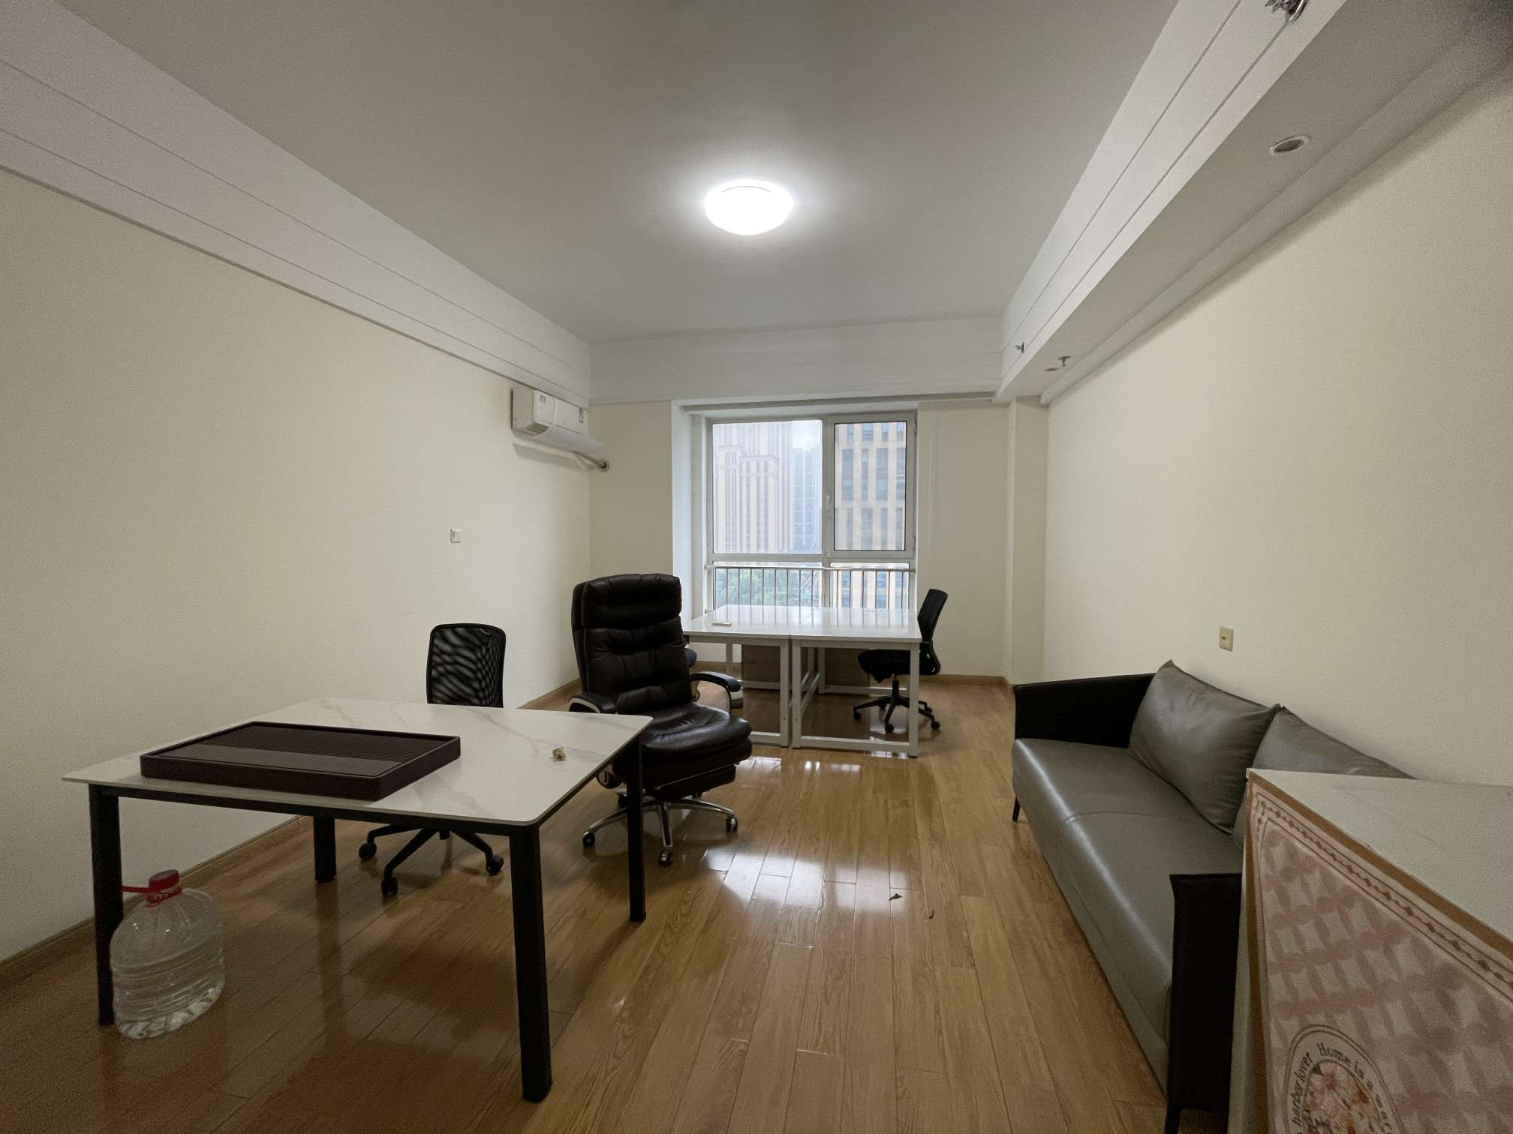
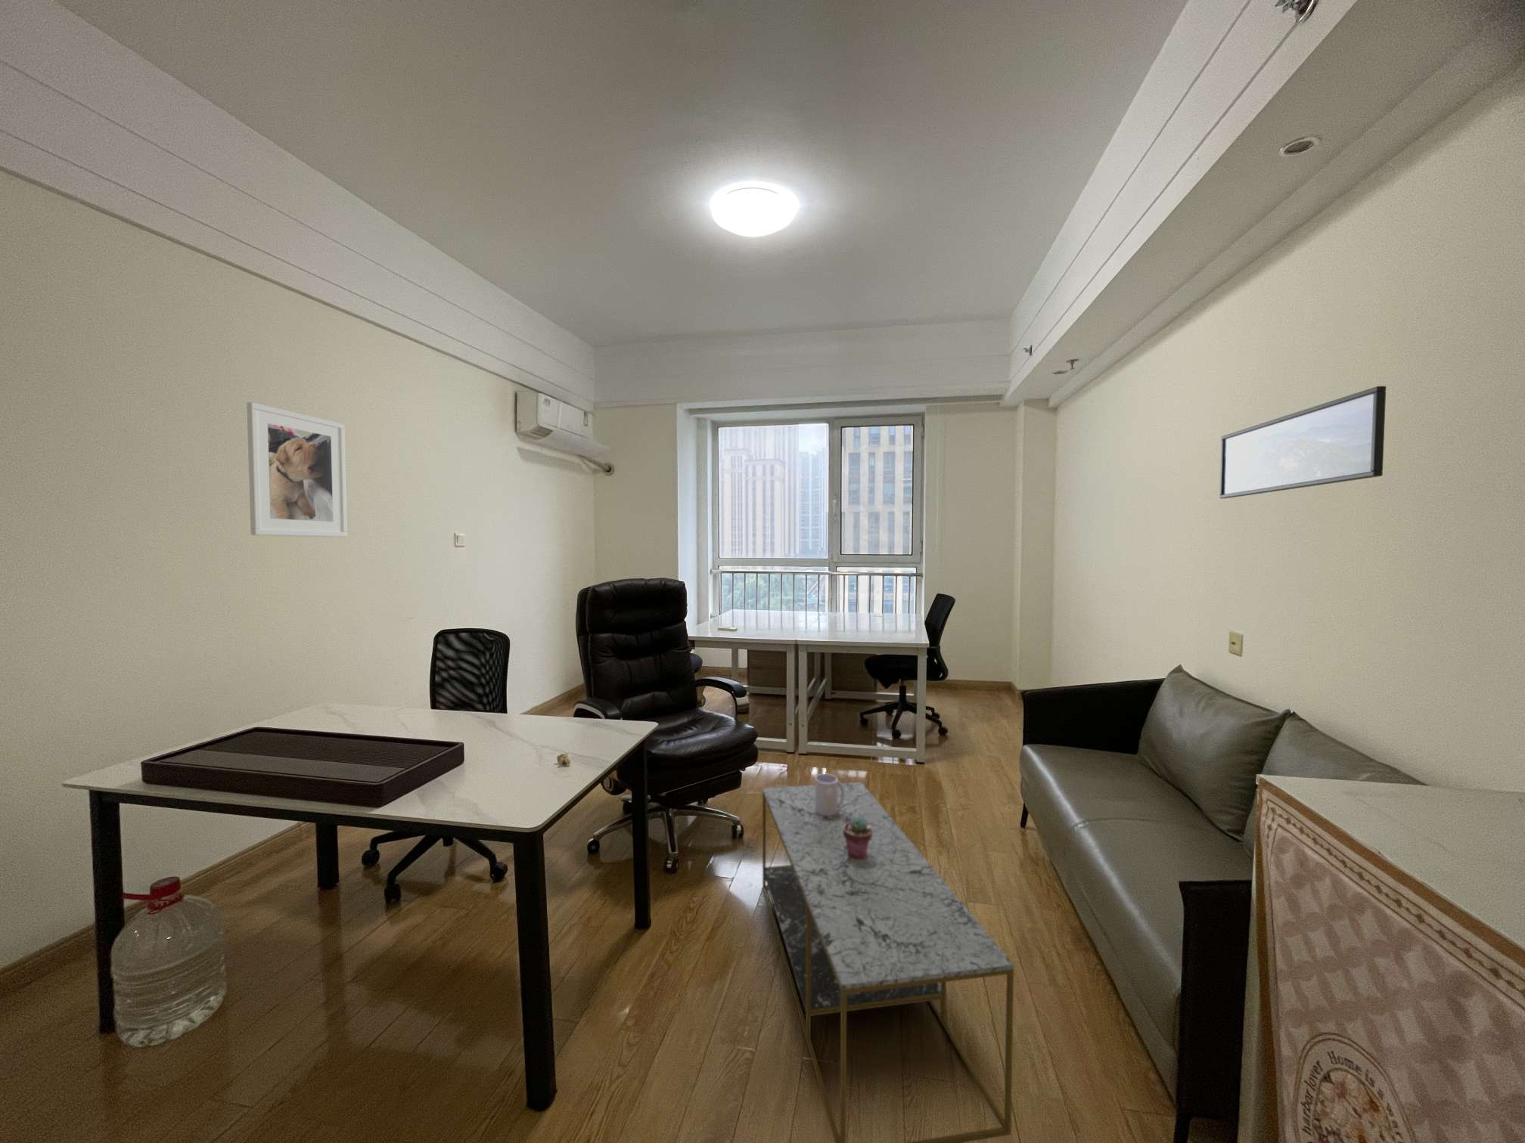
+ mug [814,773,844,816]
+ potted succulent [843,818,872,860]
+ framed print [246,401,348,538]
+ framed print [1219,385,1387,499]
+ coffee table [761,780,1015,1143]
